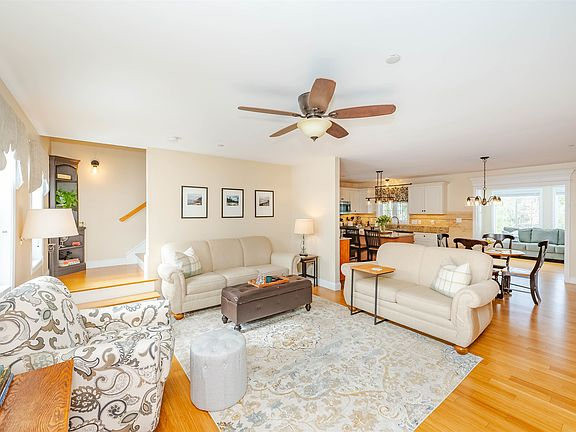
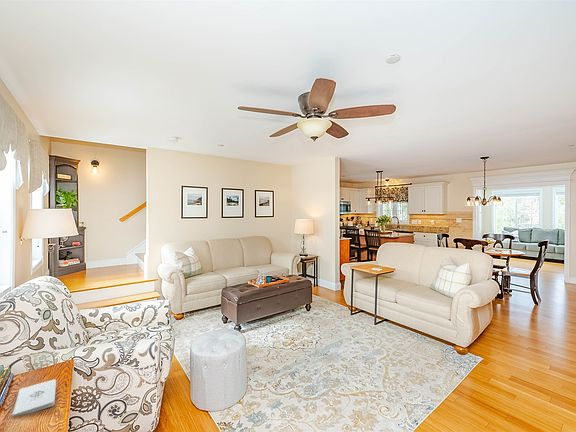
+ notepad [11,378,57,418]
